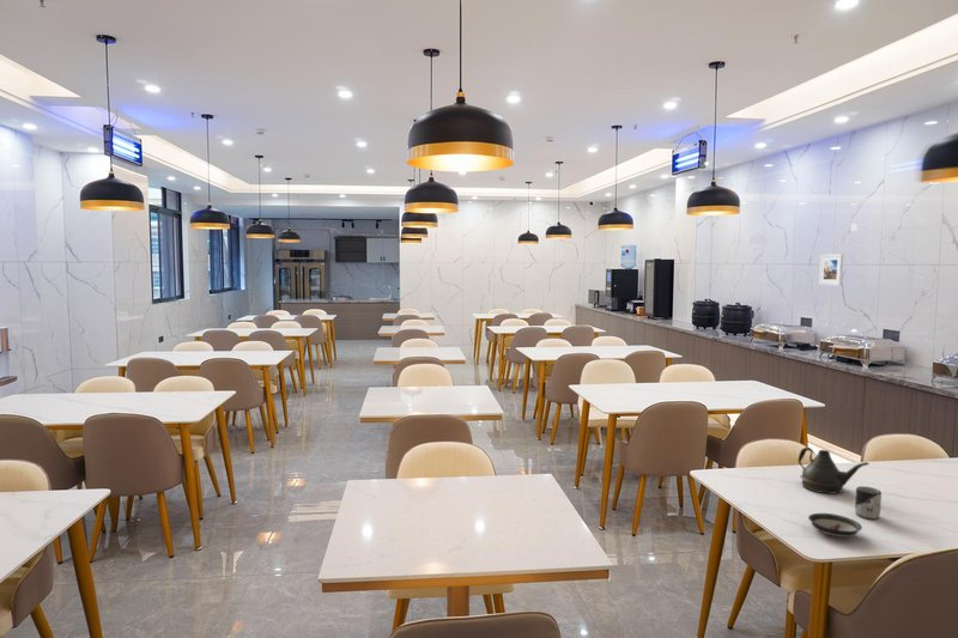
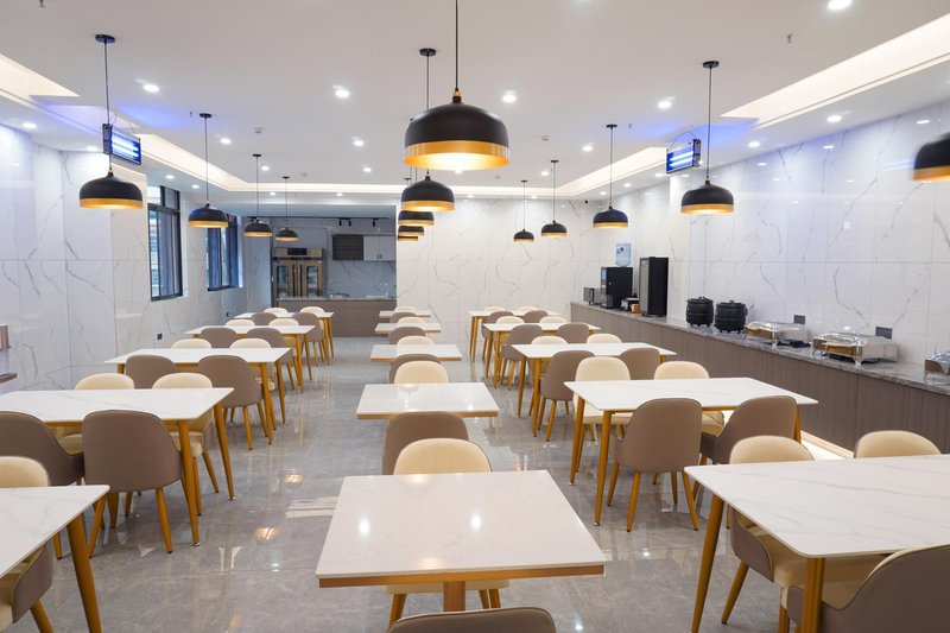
- saucer [807,512,863,539]
- teapot [798,446,871,496]
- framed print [818,253,844,286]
- cup [854,485,883,521]
